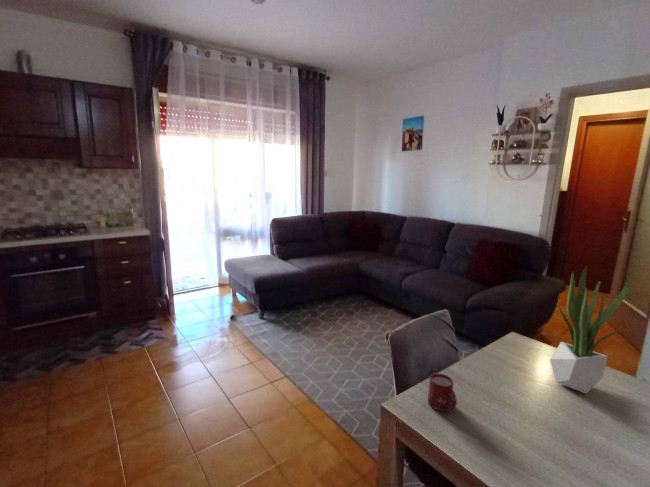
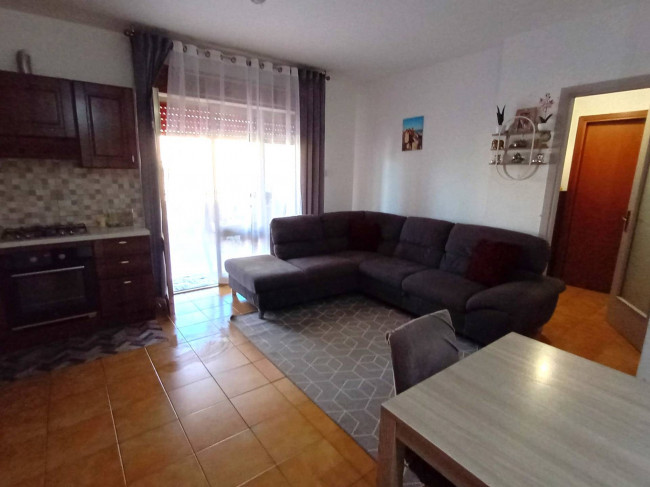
- cup [427,372,458,413]
- potted plant [549,265,632,395]
